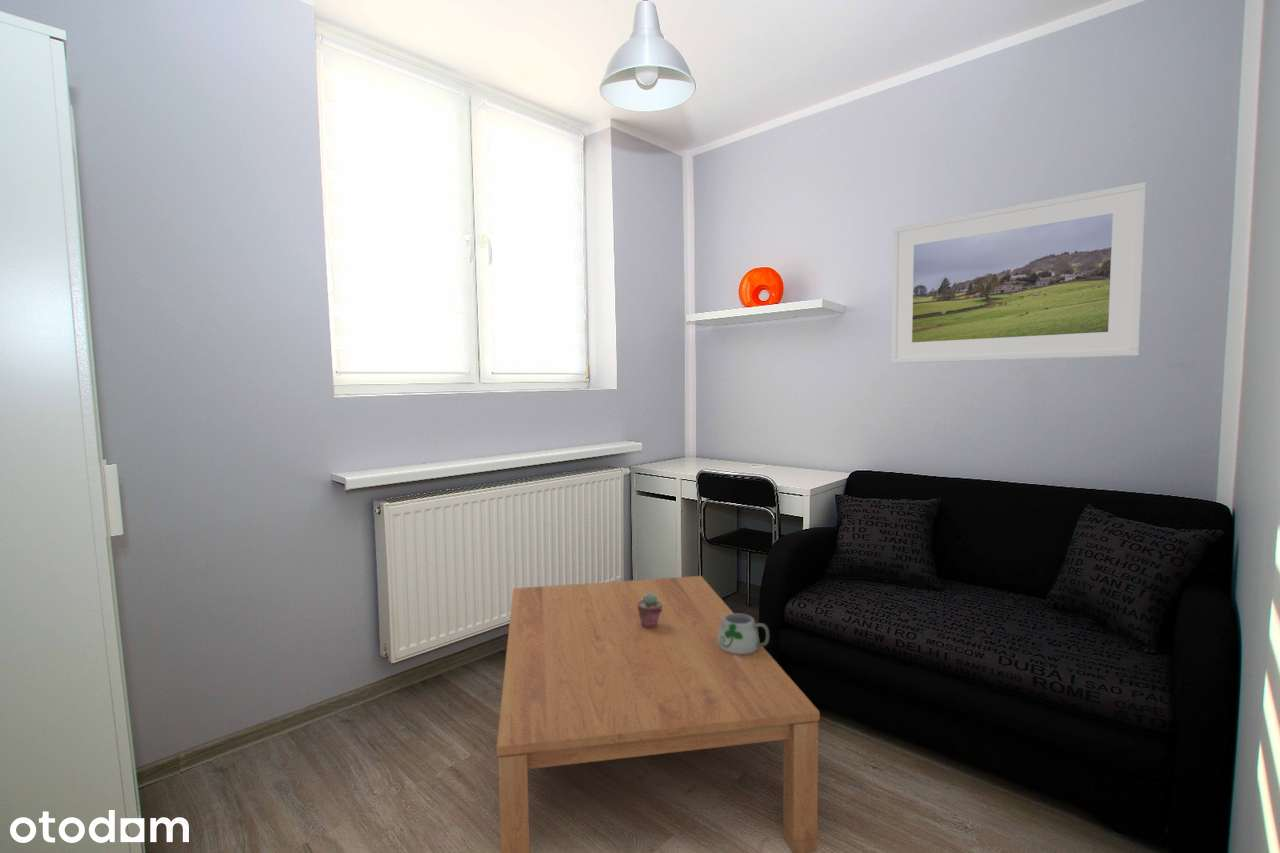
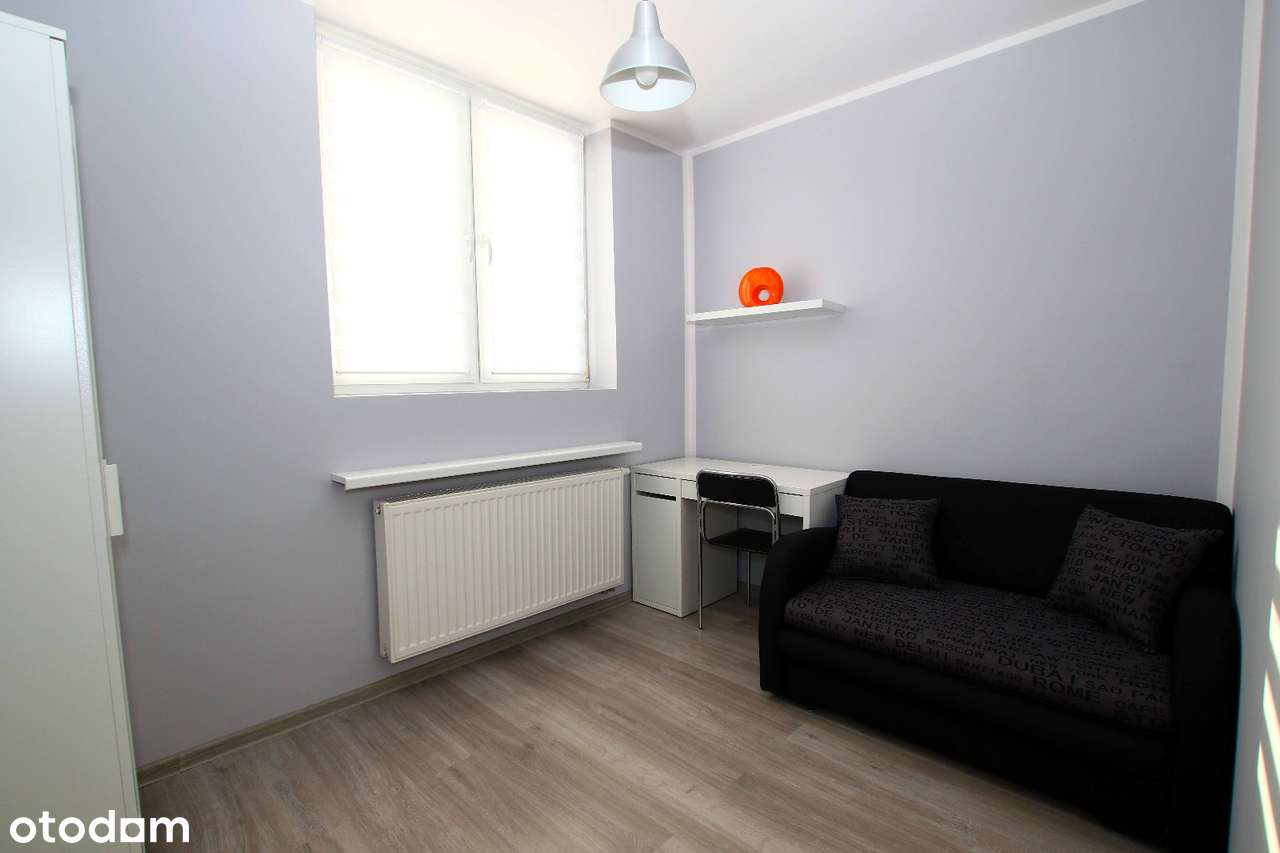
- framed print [890,181,1147,364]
- potted succulent [638,593,662,629]
- coffee table [495,575,821,853]
- mug [718,612,770,662]
